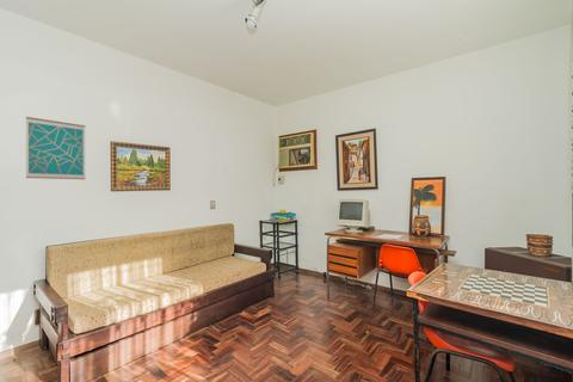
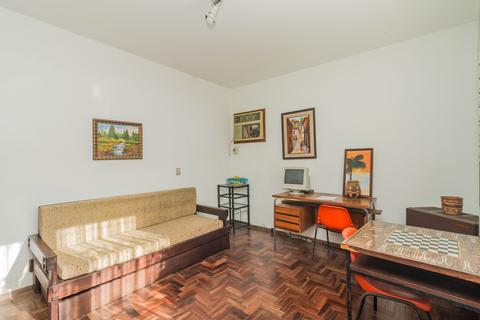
- wall art [25,116,87,180]
